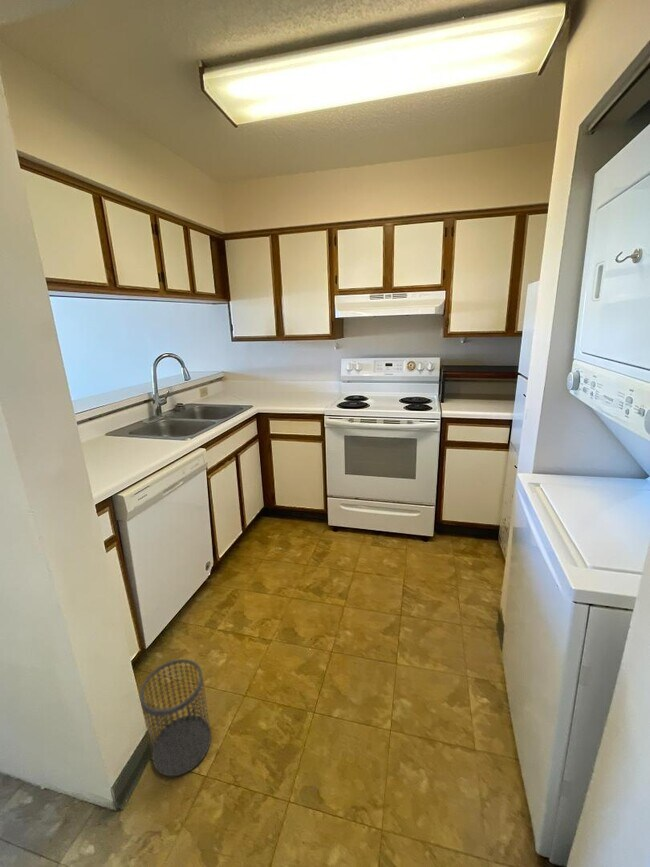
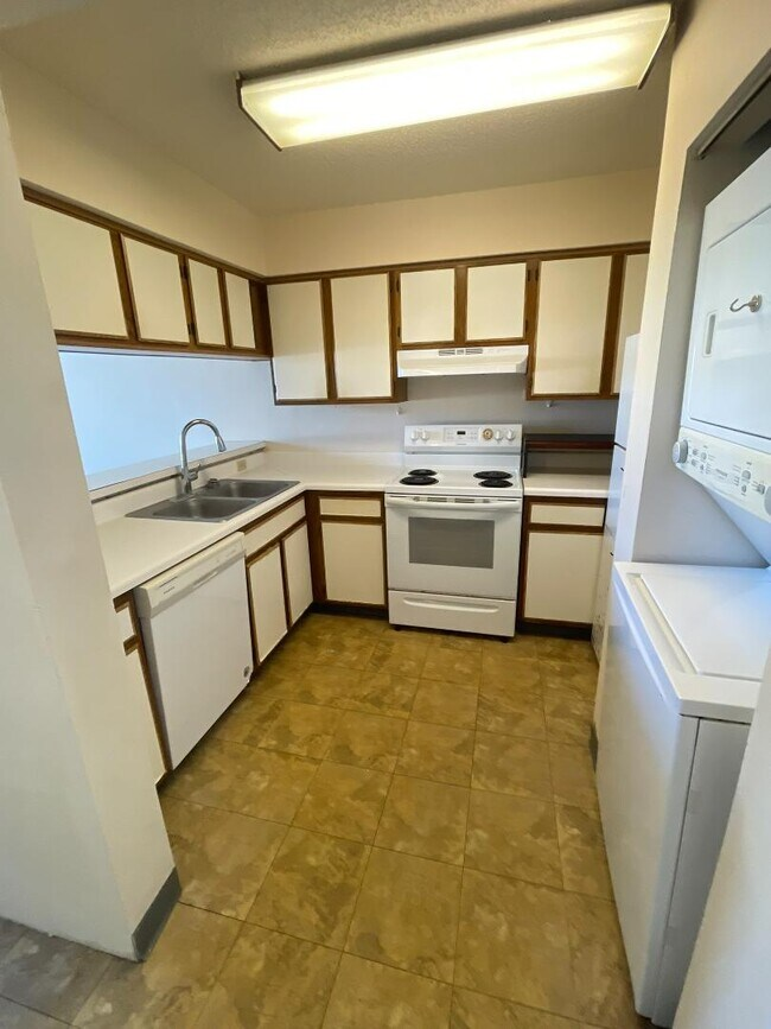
- wastebasket [139,658,212,777]
